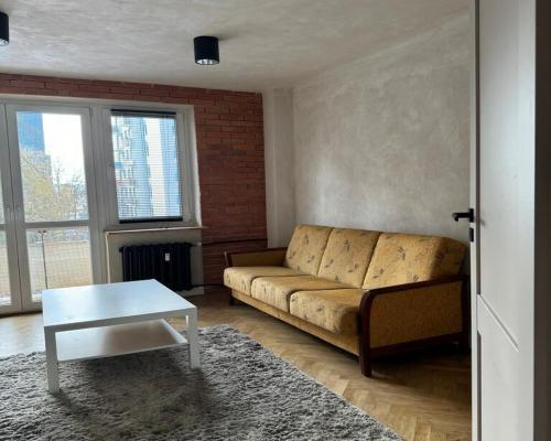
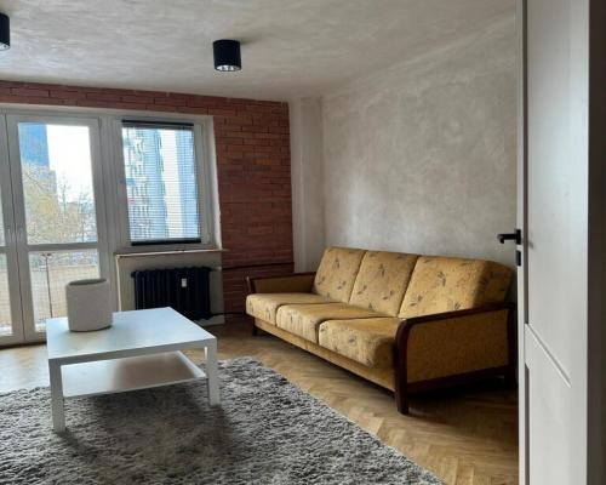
+ plant pot [64,278,114,333]
